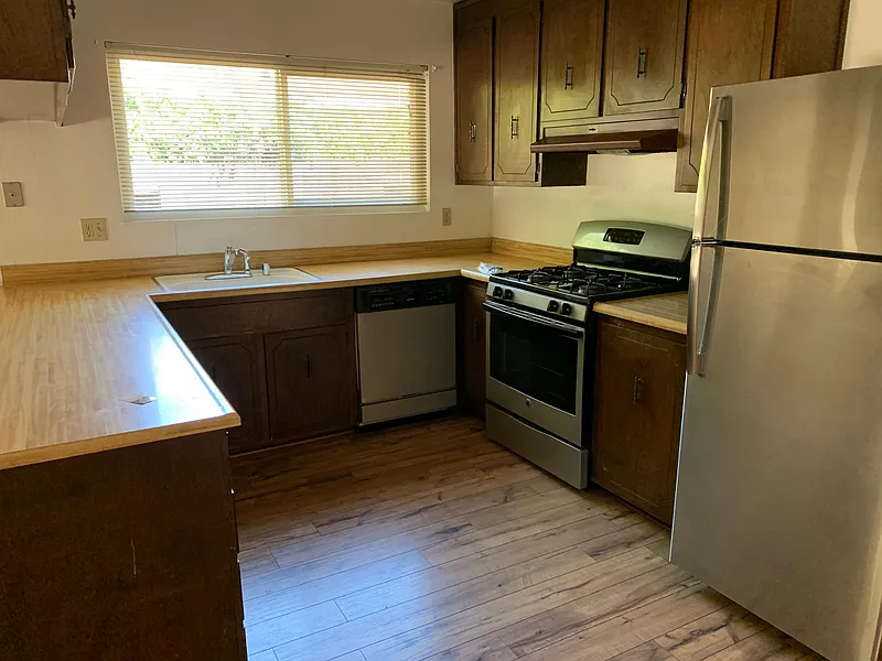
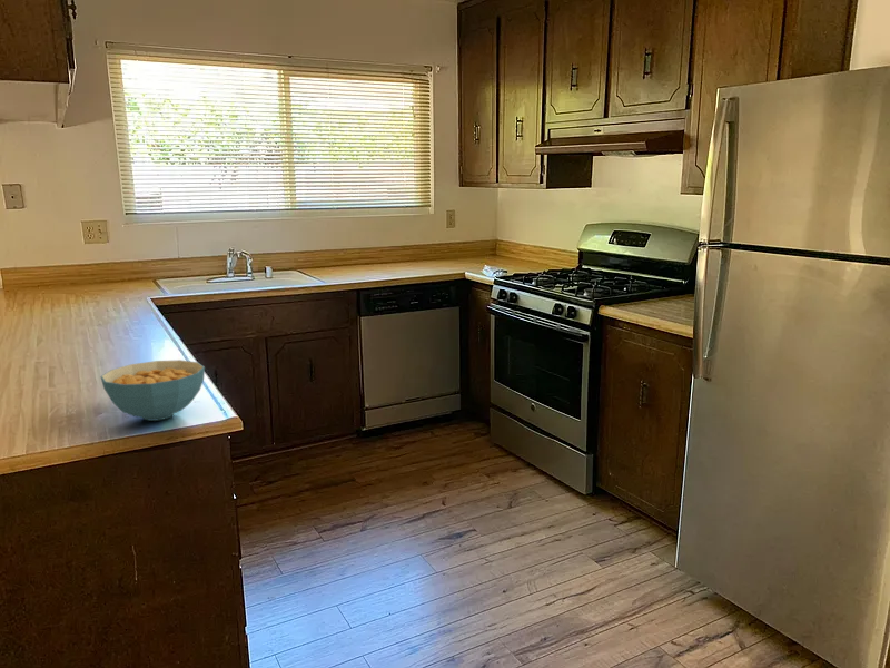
+ cereal bowl [99,358,206,422]
